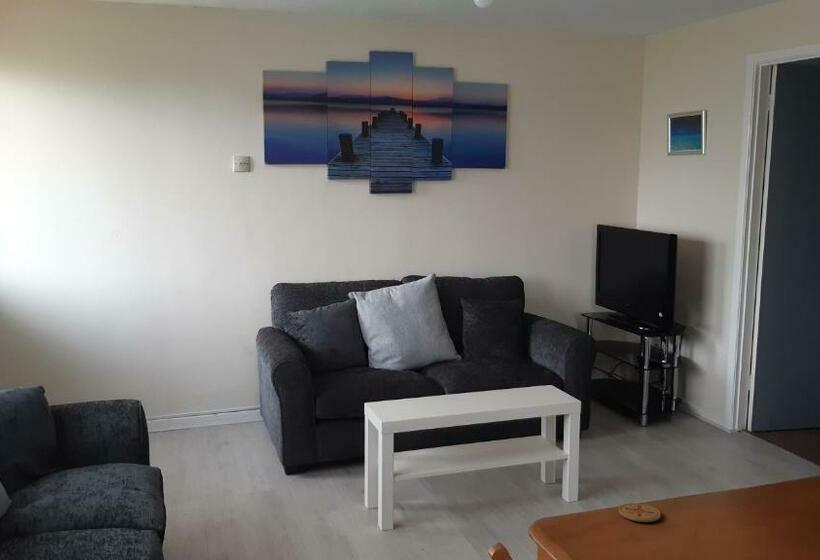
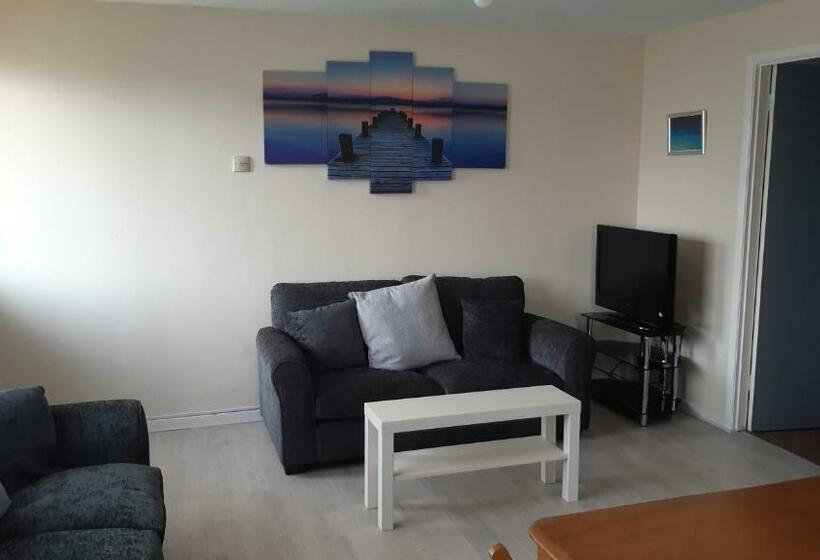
- coaster [618,502,662,523]
